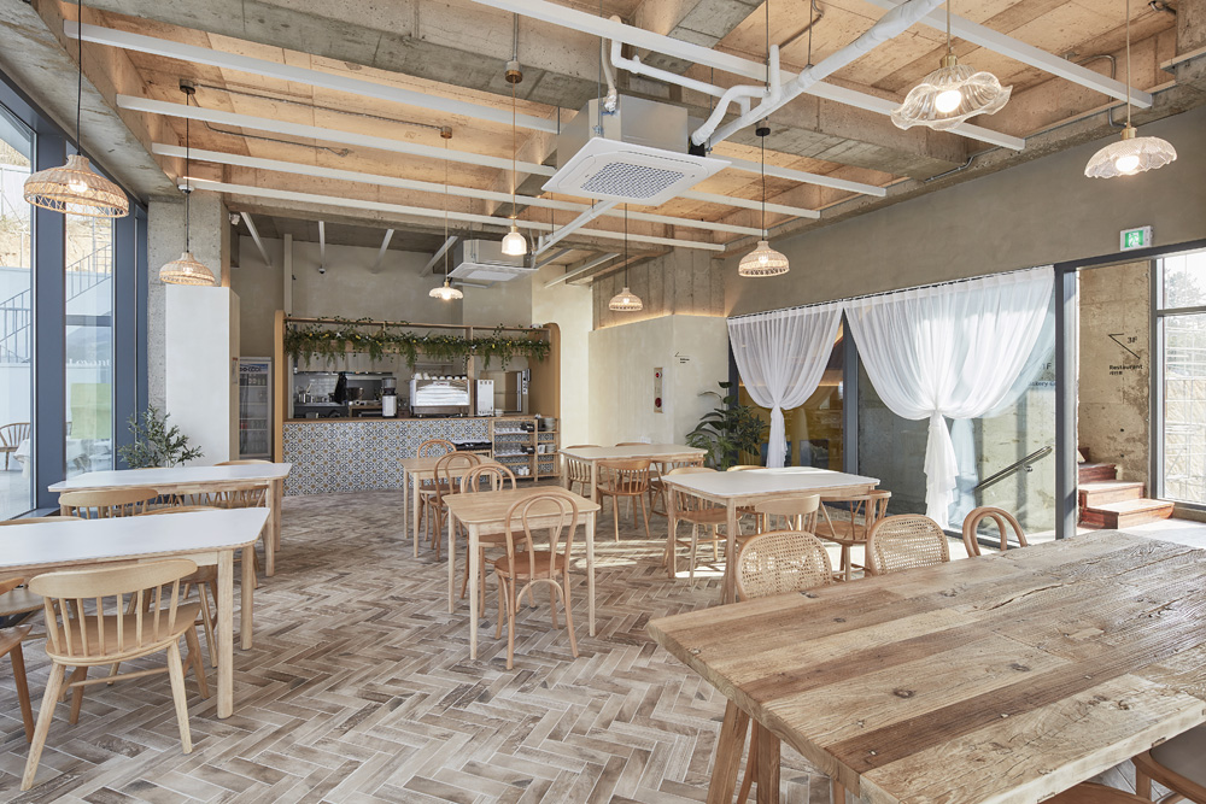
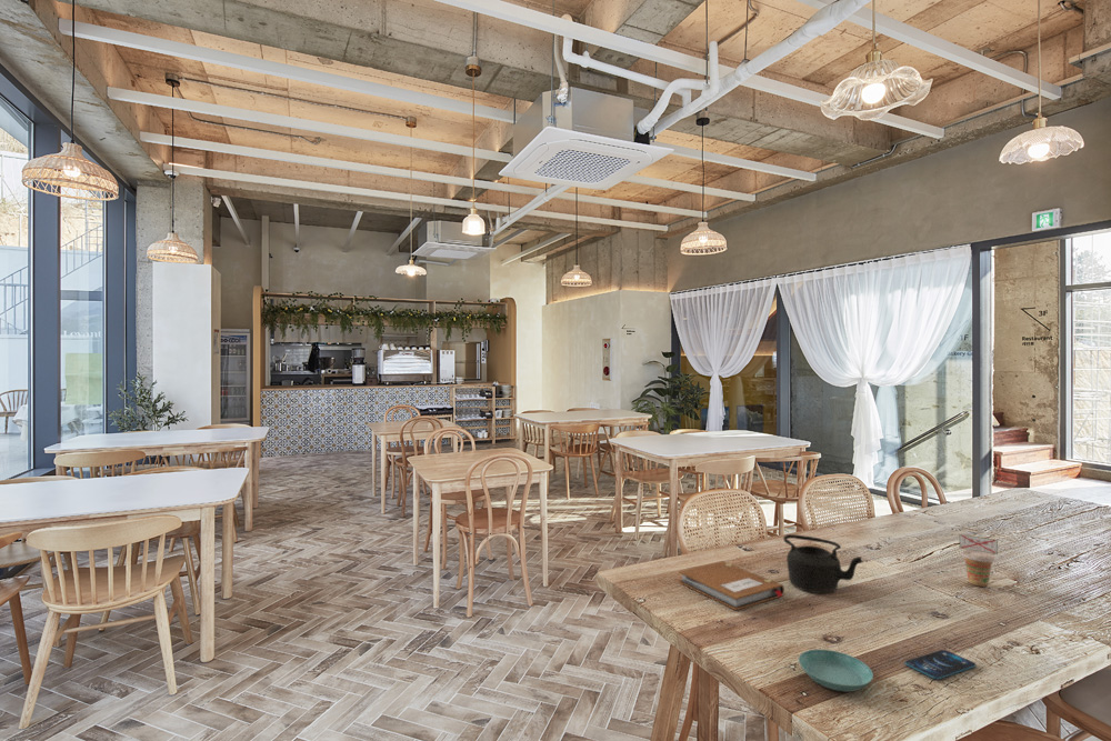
+ notebook [678,560,785,611]
+ saucer [798,649,874,693]
+ smartphone [904,649,977,680]
+ beverage cup [959,533,999,588]
+ teapot [782,533,863,594]
